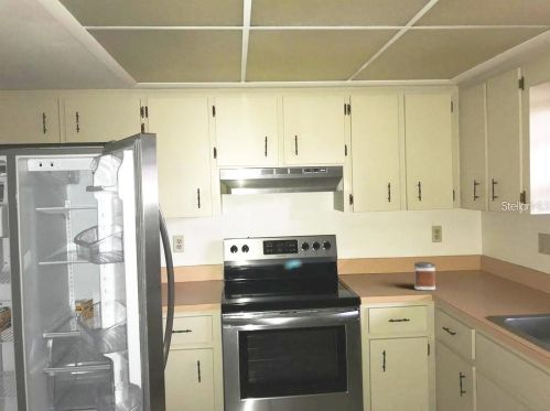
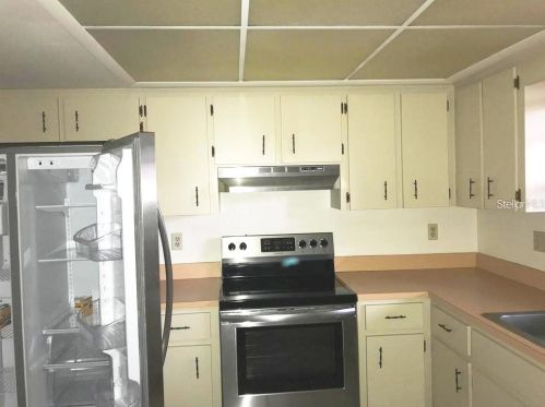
- jar [413,261,436,291]
